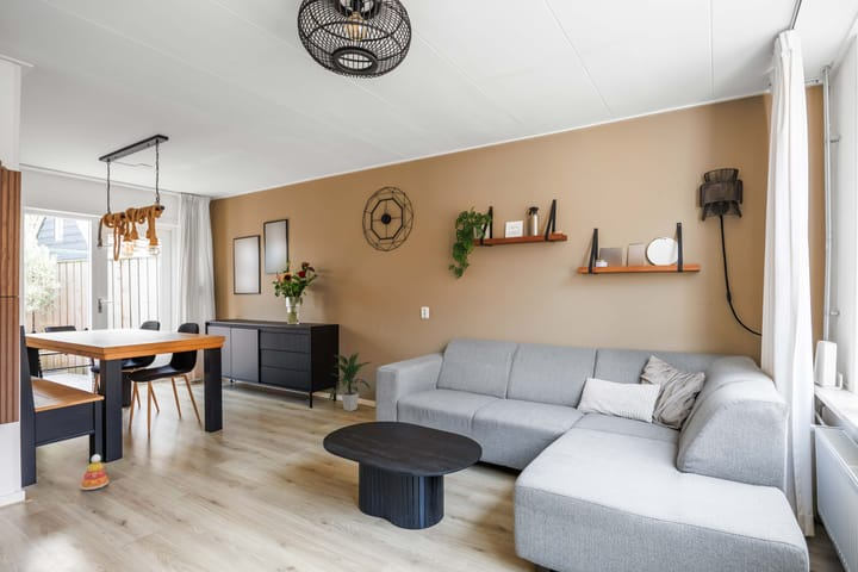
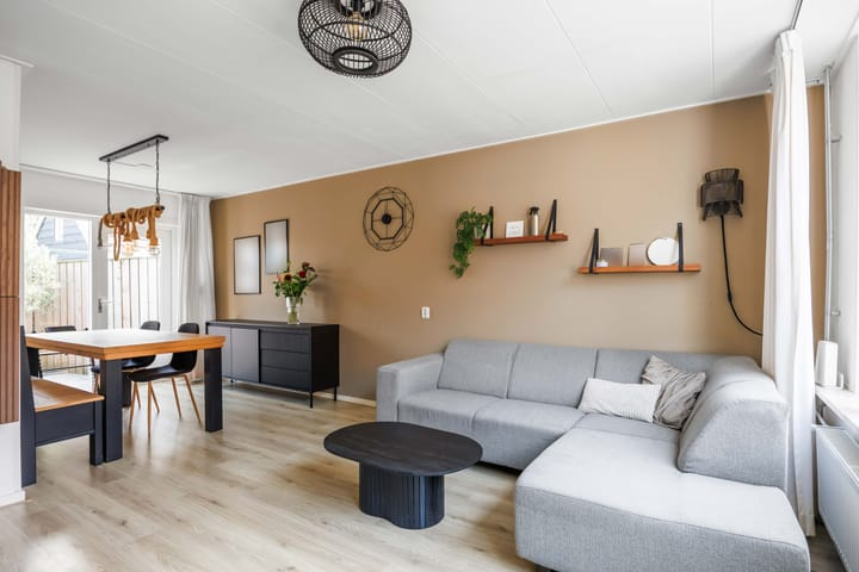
- stacking toy [79,453,110,491]
- indoor plant [328,350,372,412]
